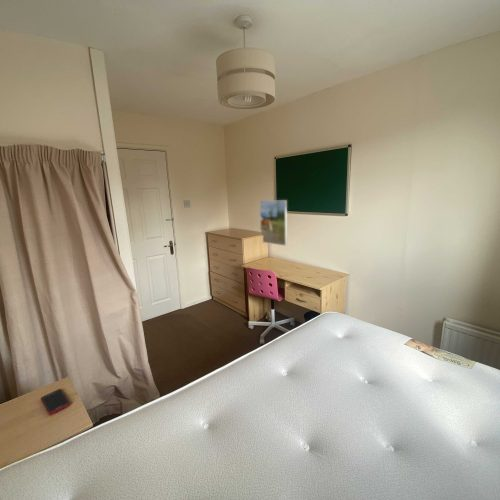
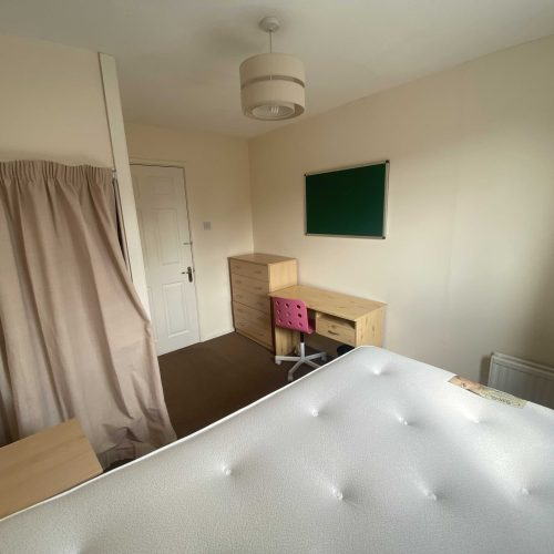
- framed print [259,199,288,247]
- cell phone [40,388,71,416]
